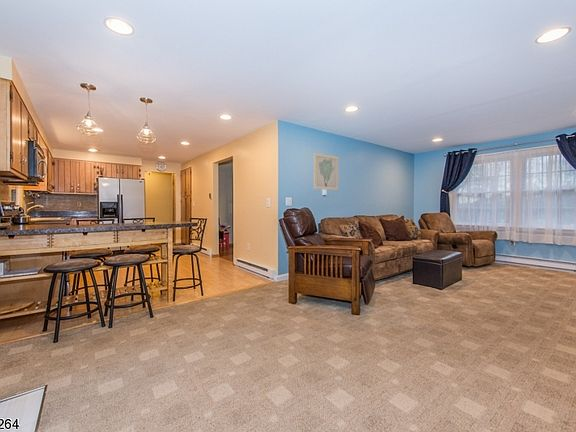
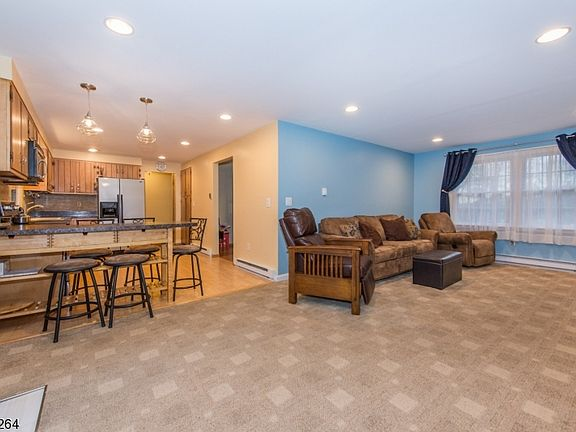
- wall art [313,152,339,191]
